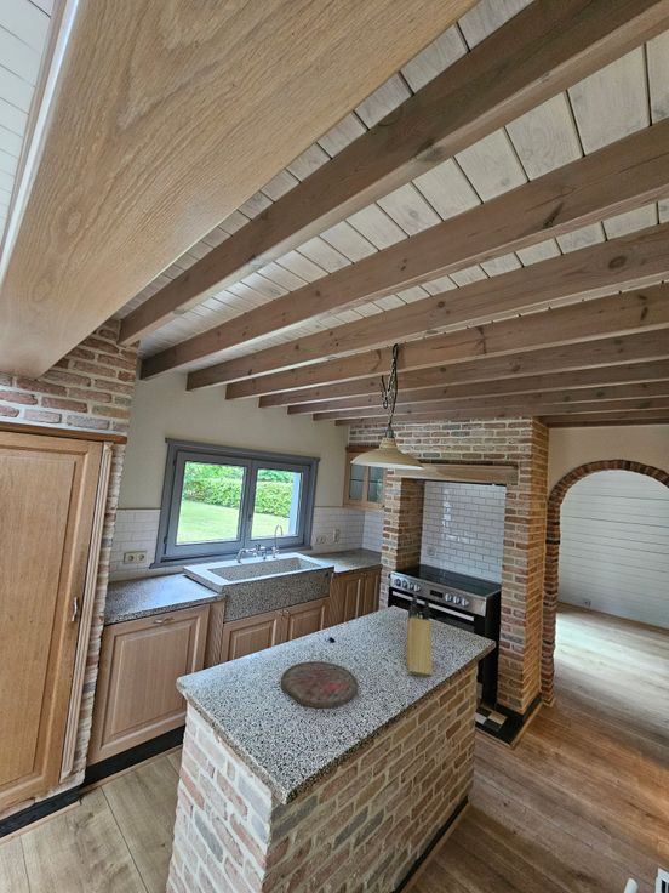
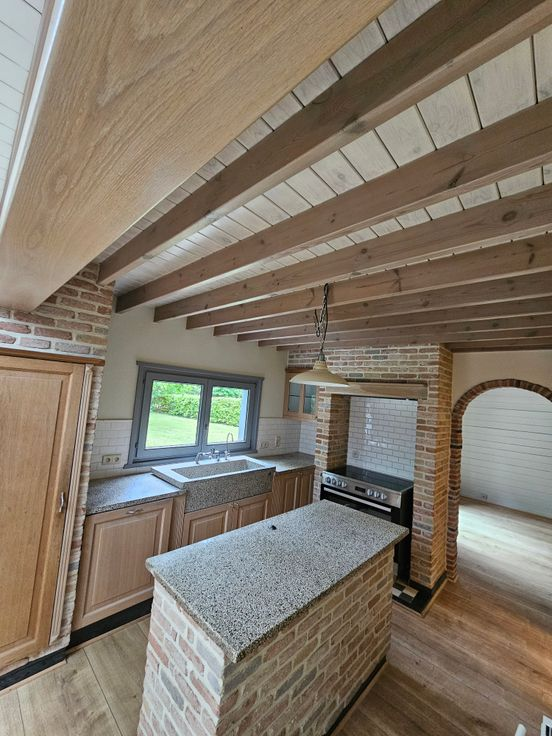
- knife block [405,595,434,678]
- cutting board [280,660,359,709]
